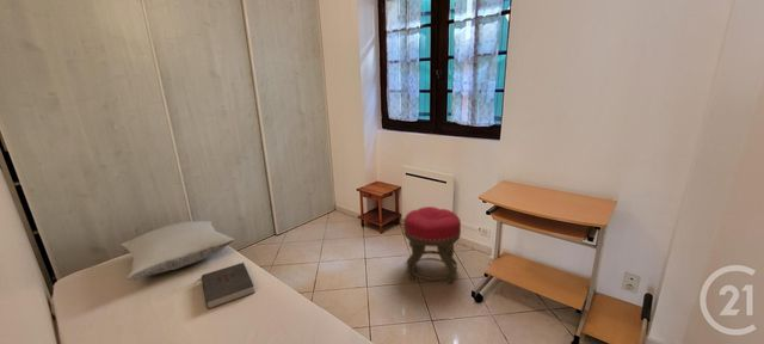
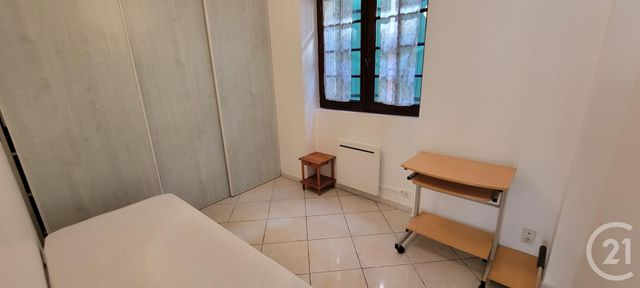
- pillow [119,220,235,282]
- stool [402,205,462,284]
- book [201,262,255,311]
